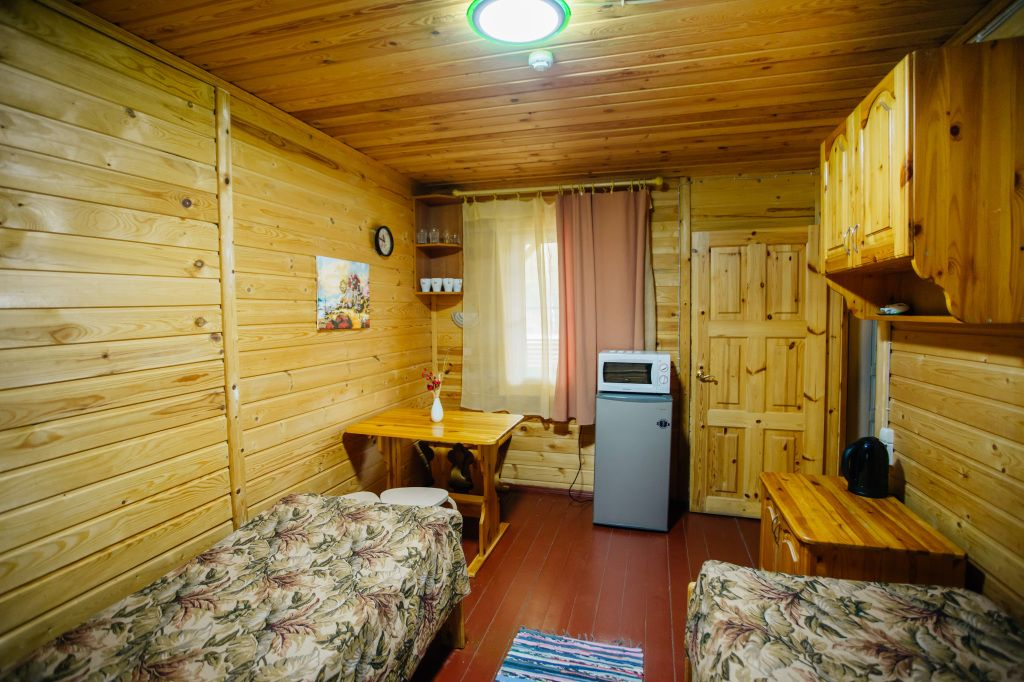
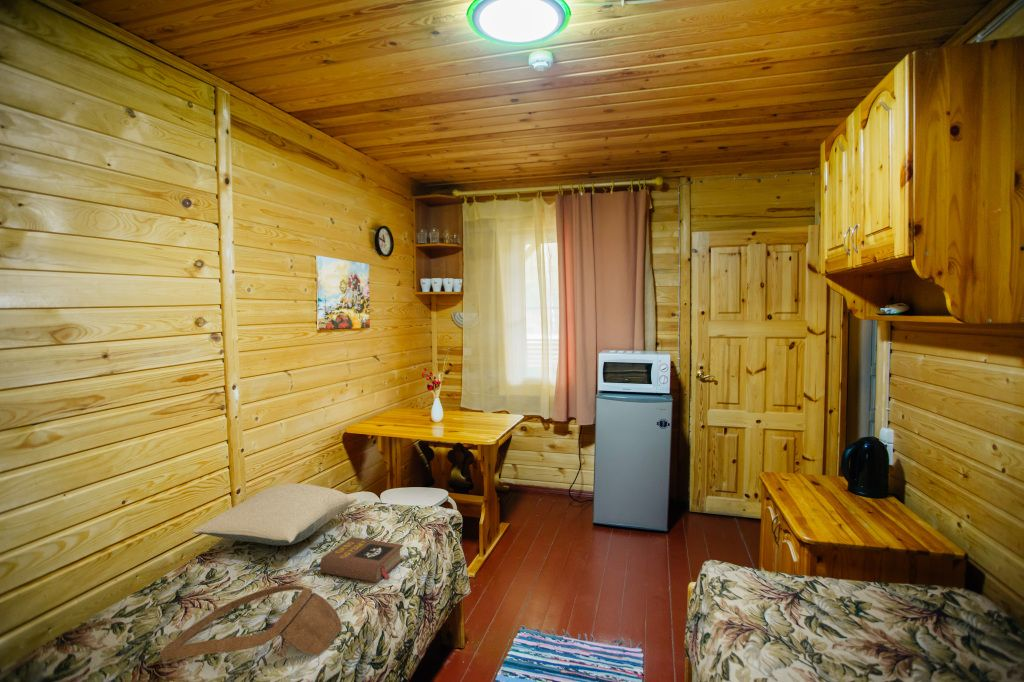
+ pillow [192,482,358,546]
+ shoulder bag [159,584,343,662]
+ book [319,536,404,584]
